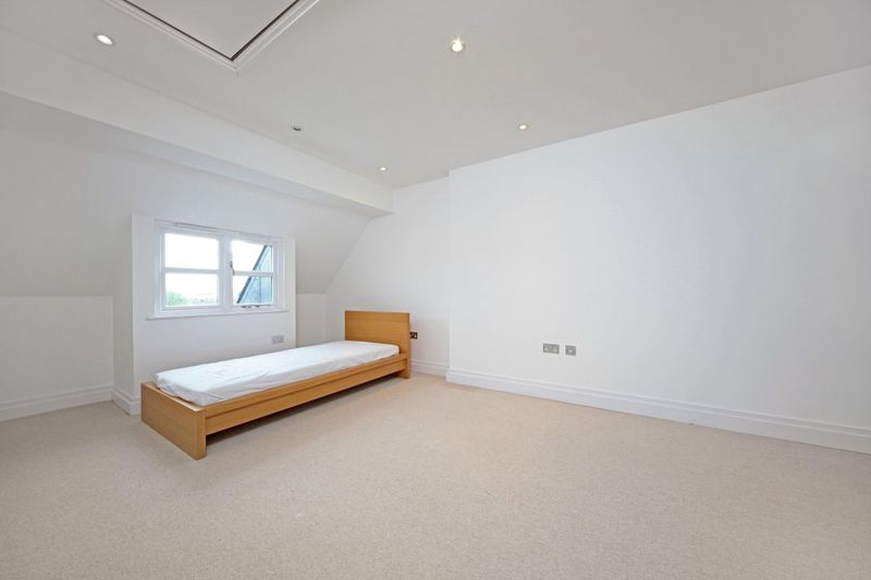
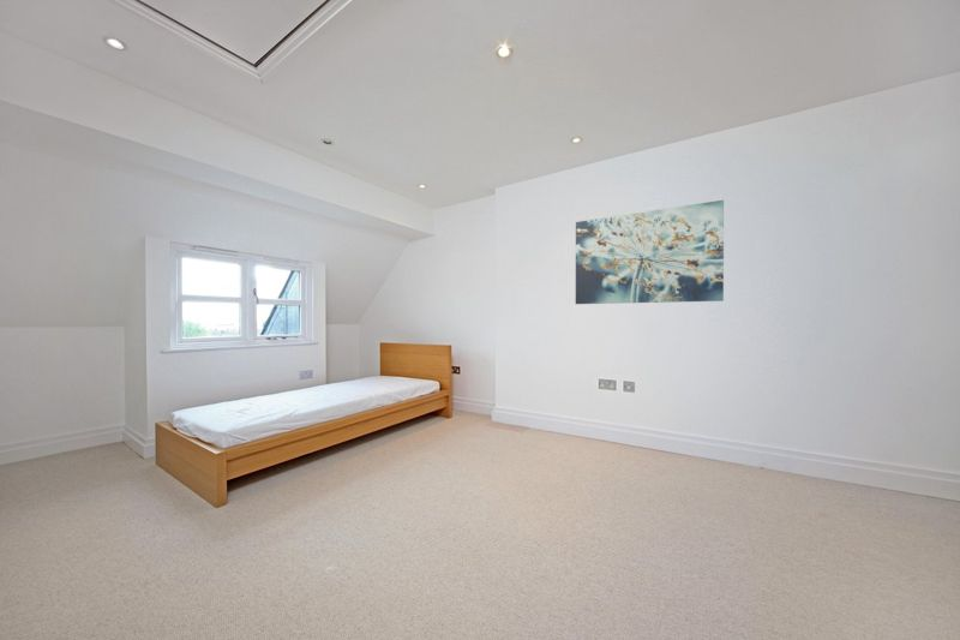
+ wall art [575,199,725,305]
